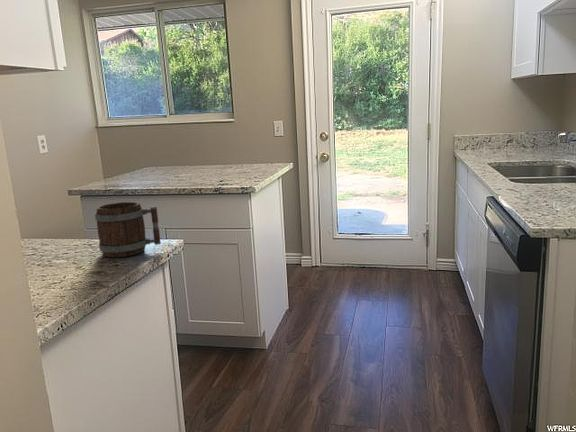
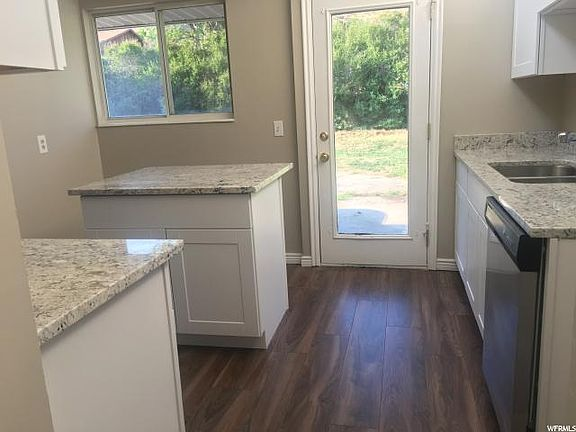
- mug [94,201,162,258]
